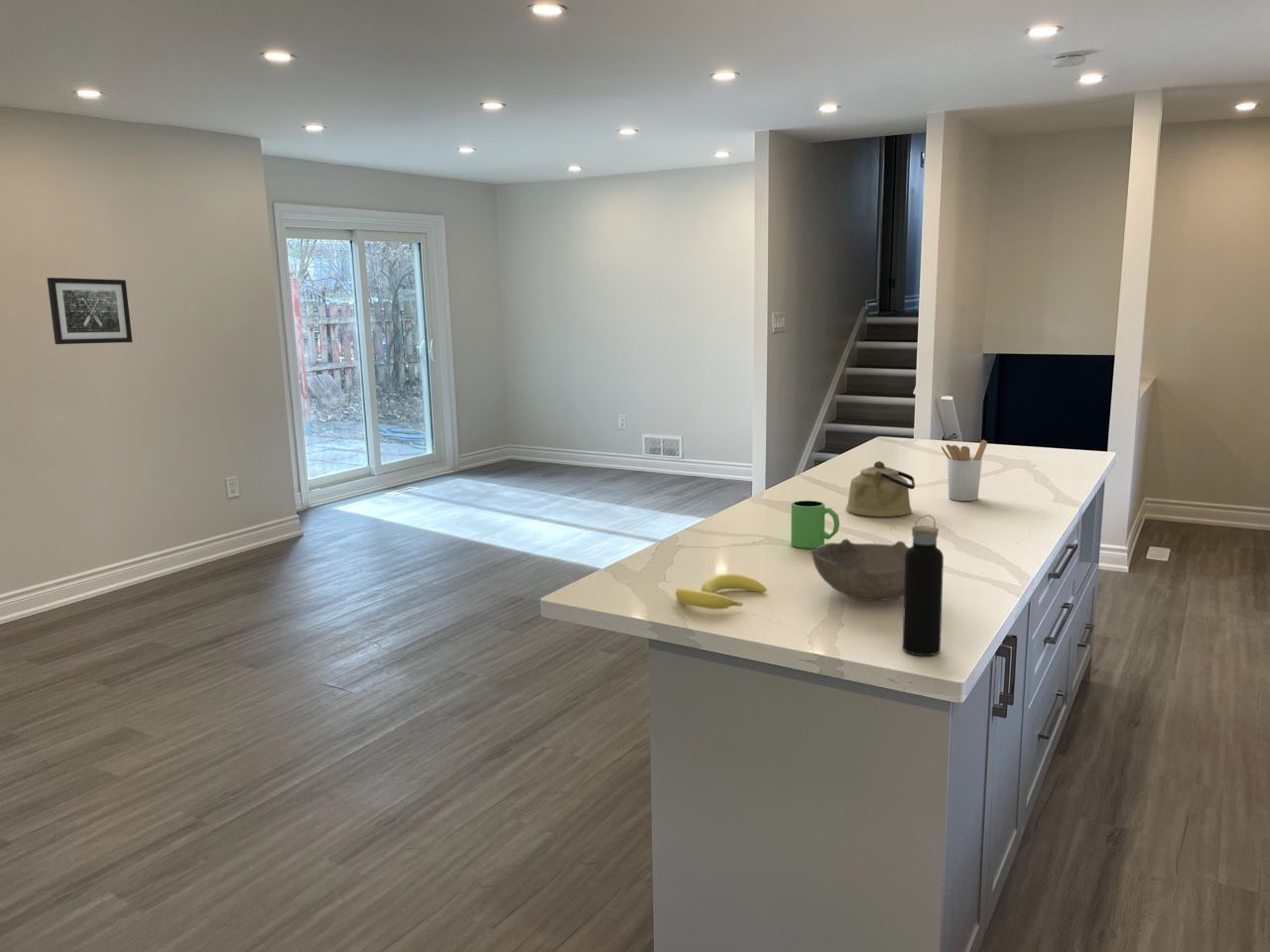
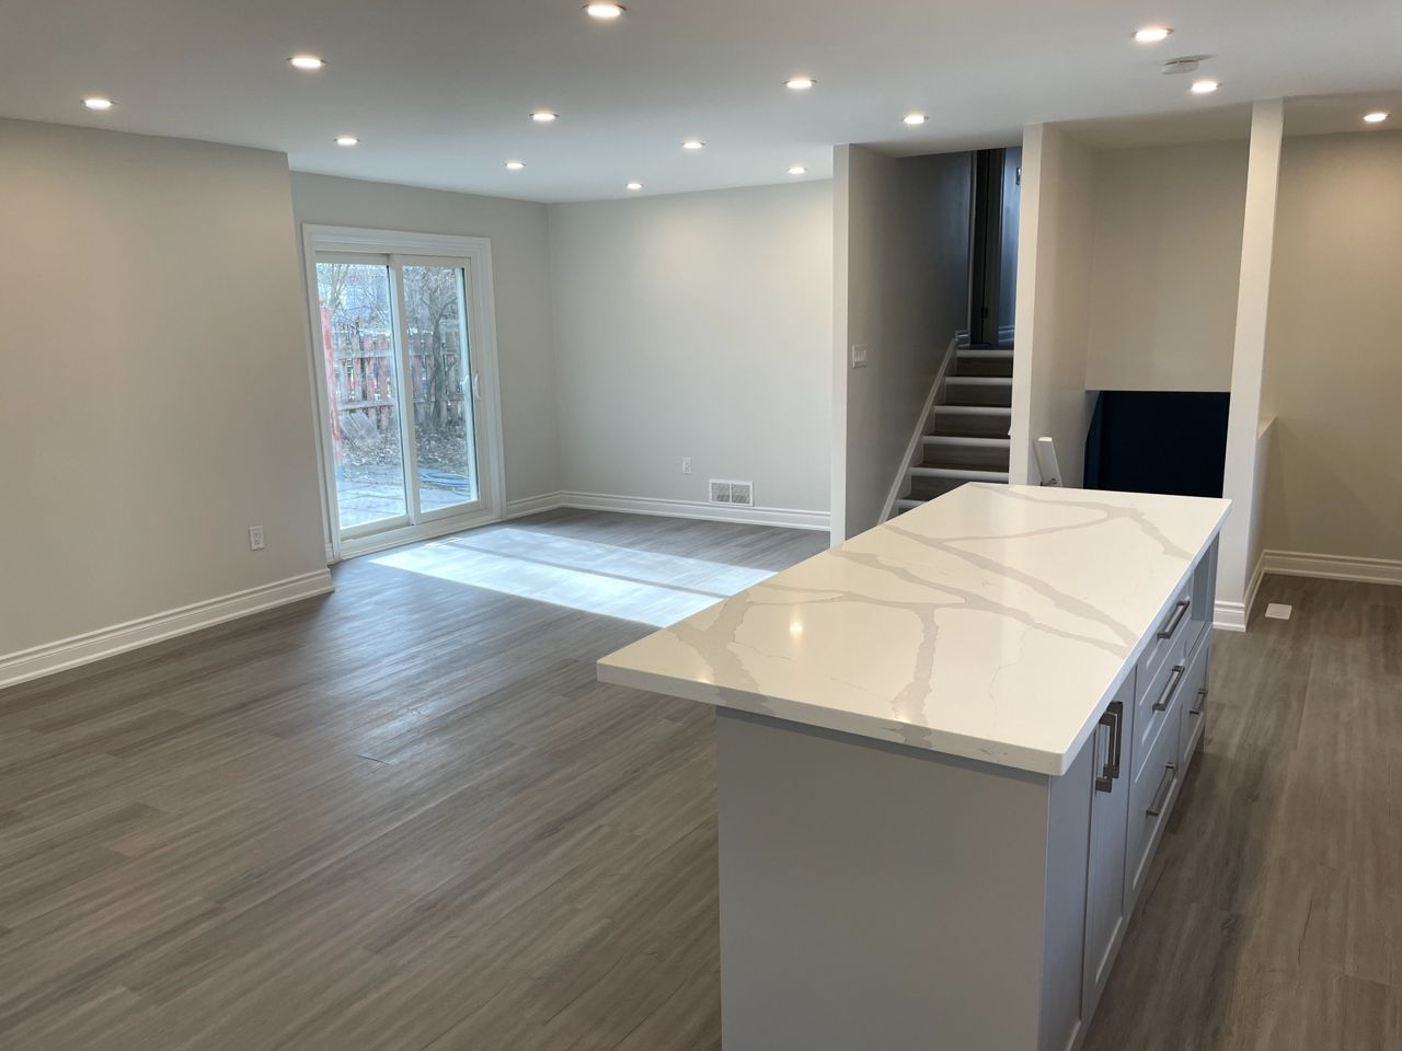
- utensil holder [941,439,988,502]
- bowl [811,537,909,603]
- banana [675,573,768,610]
- mug [790,500,840,549]
- water bottle [902,515,945,656]
- wall art [46,277,133,345]
- kettle [845,460,916,518]
